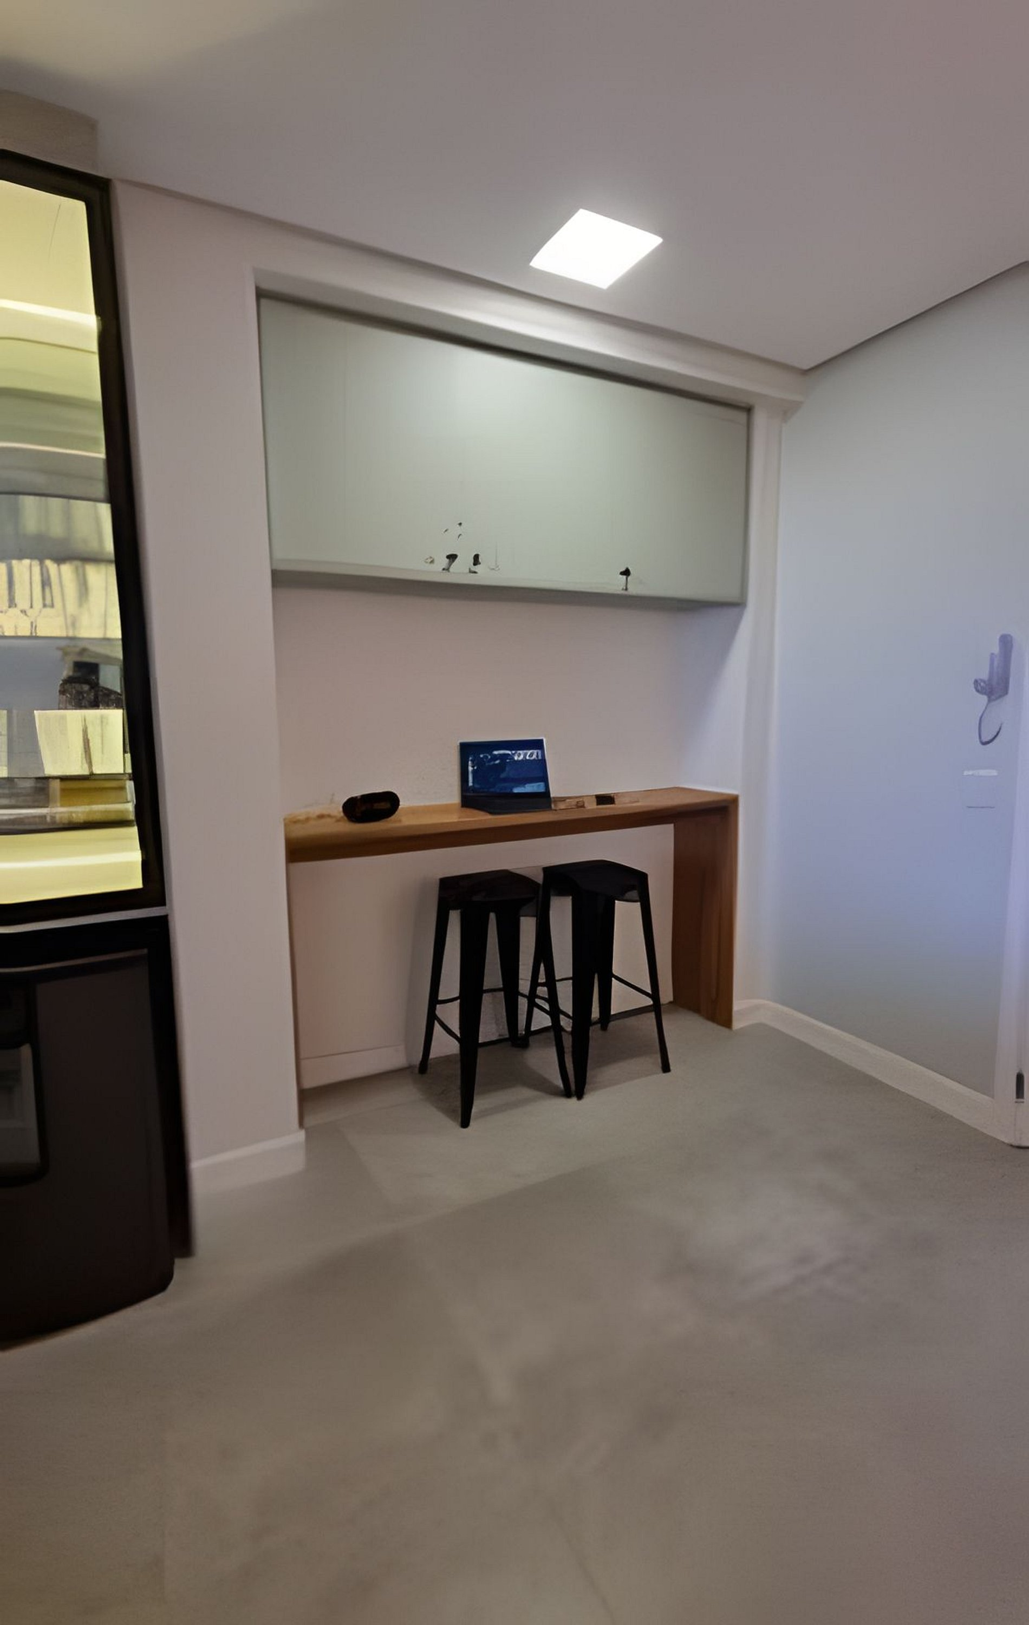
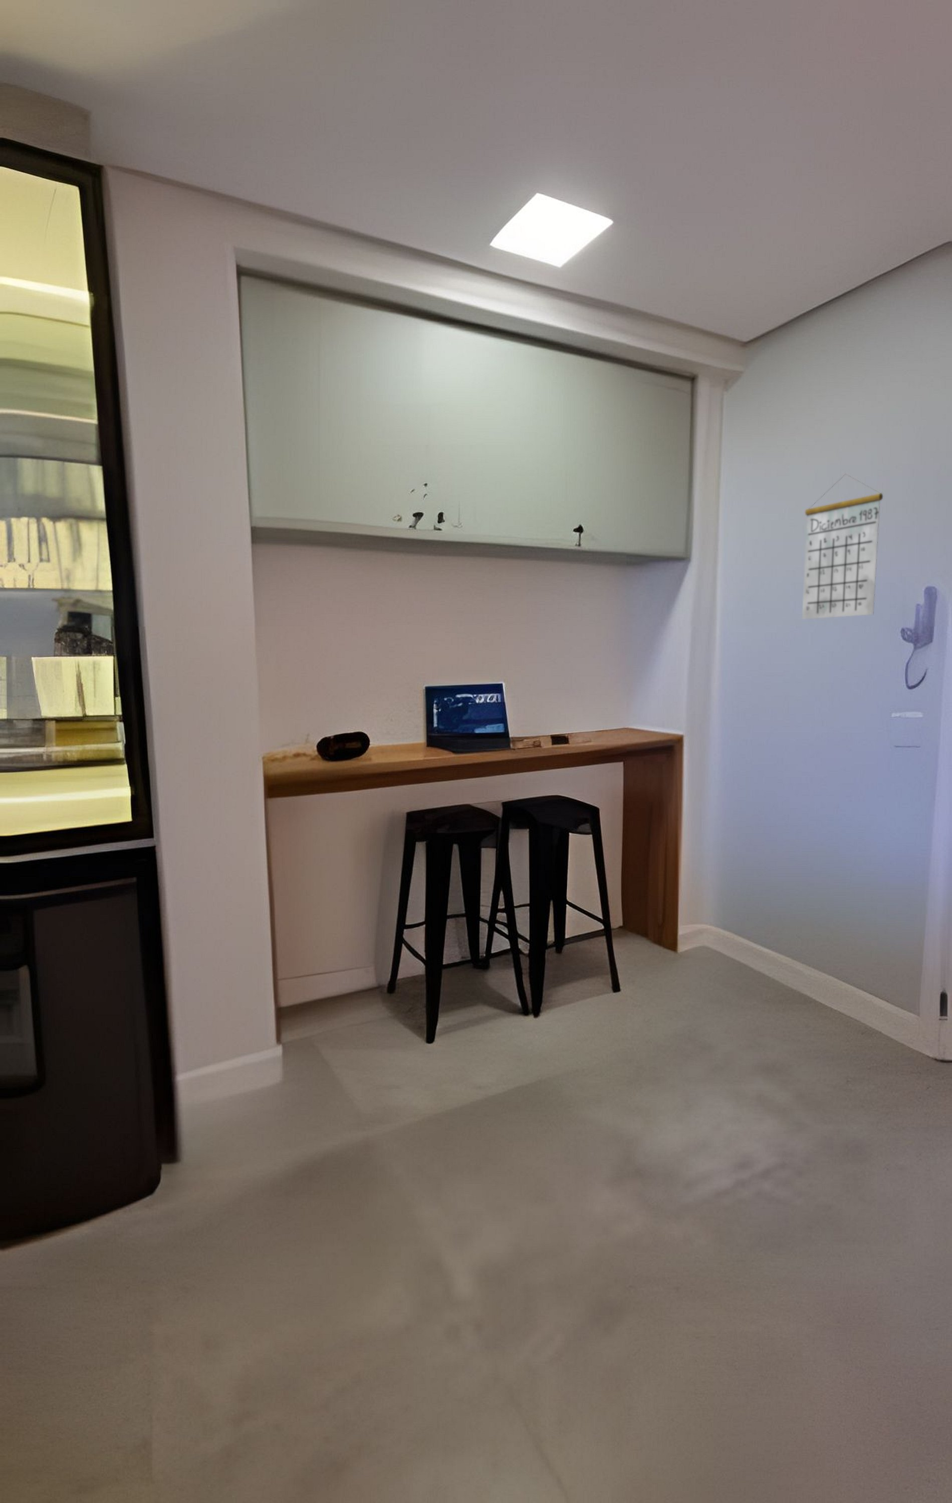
+ calendar [802,473,883,620]
